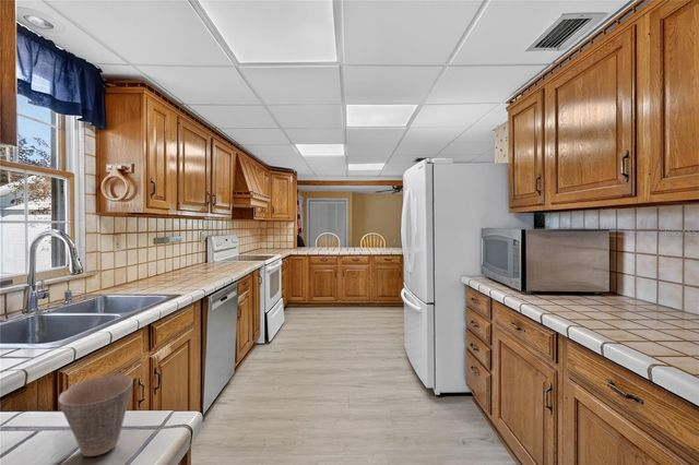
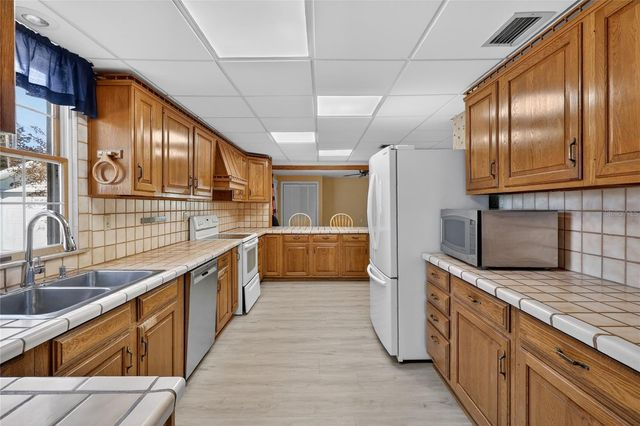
- cup [58,373,134,457]
